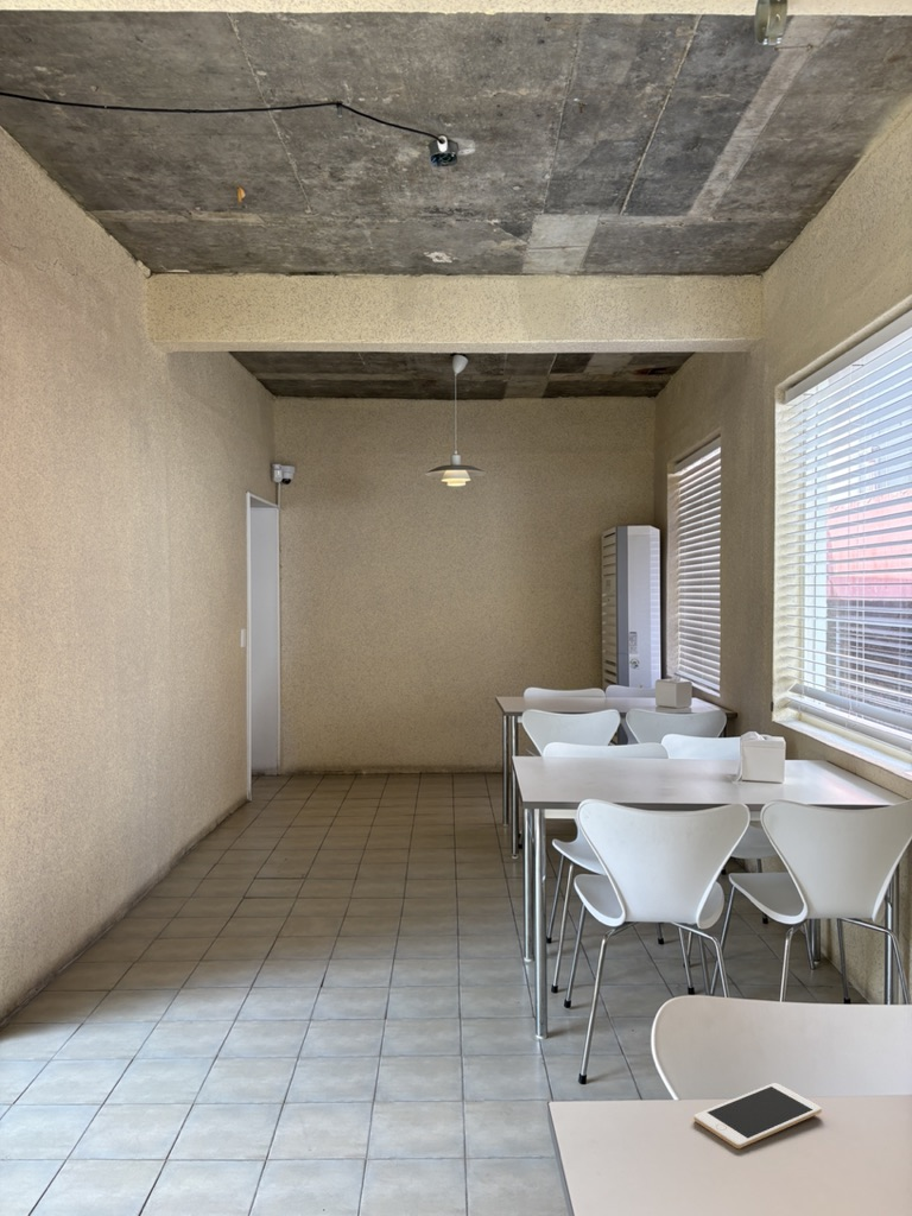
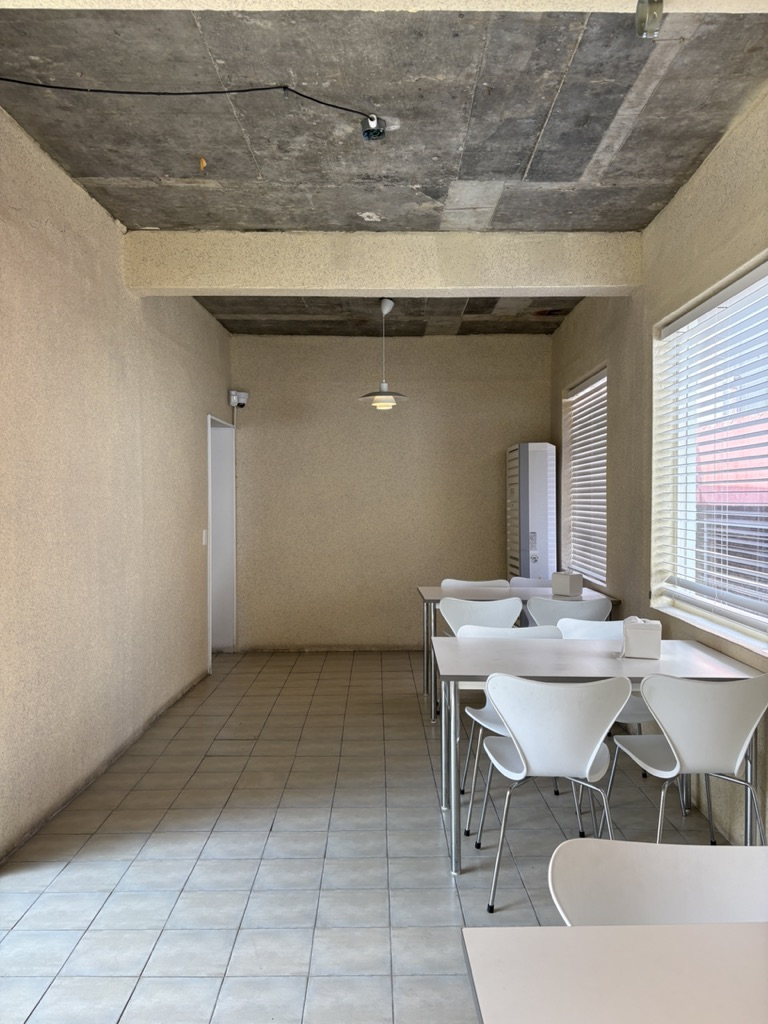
- cell phone [692,1082,823,1150]
